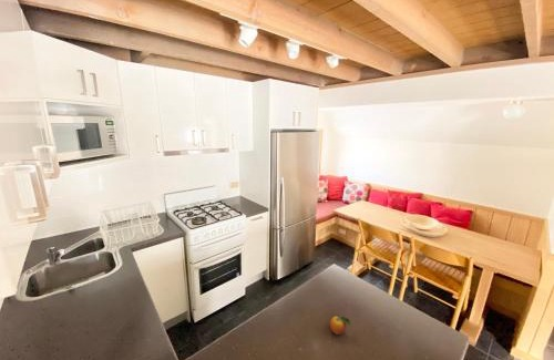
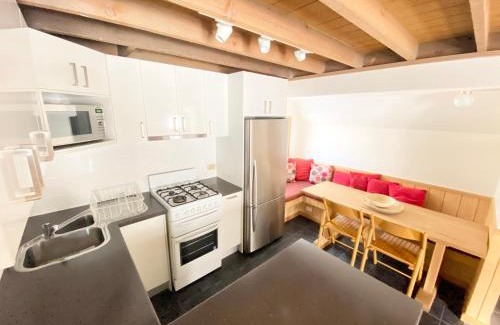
- fruit [329,313,355,336]
